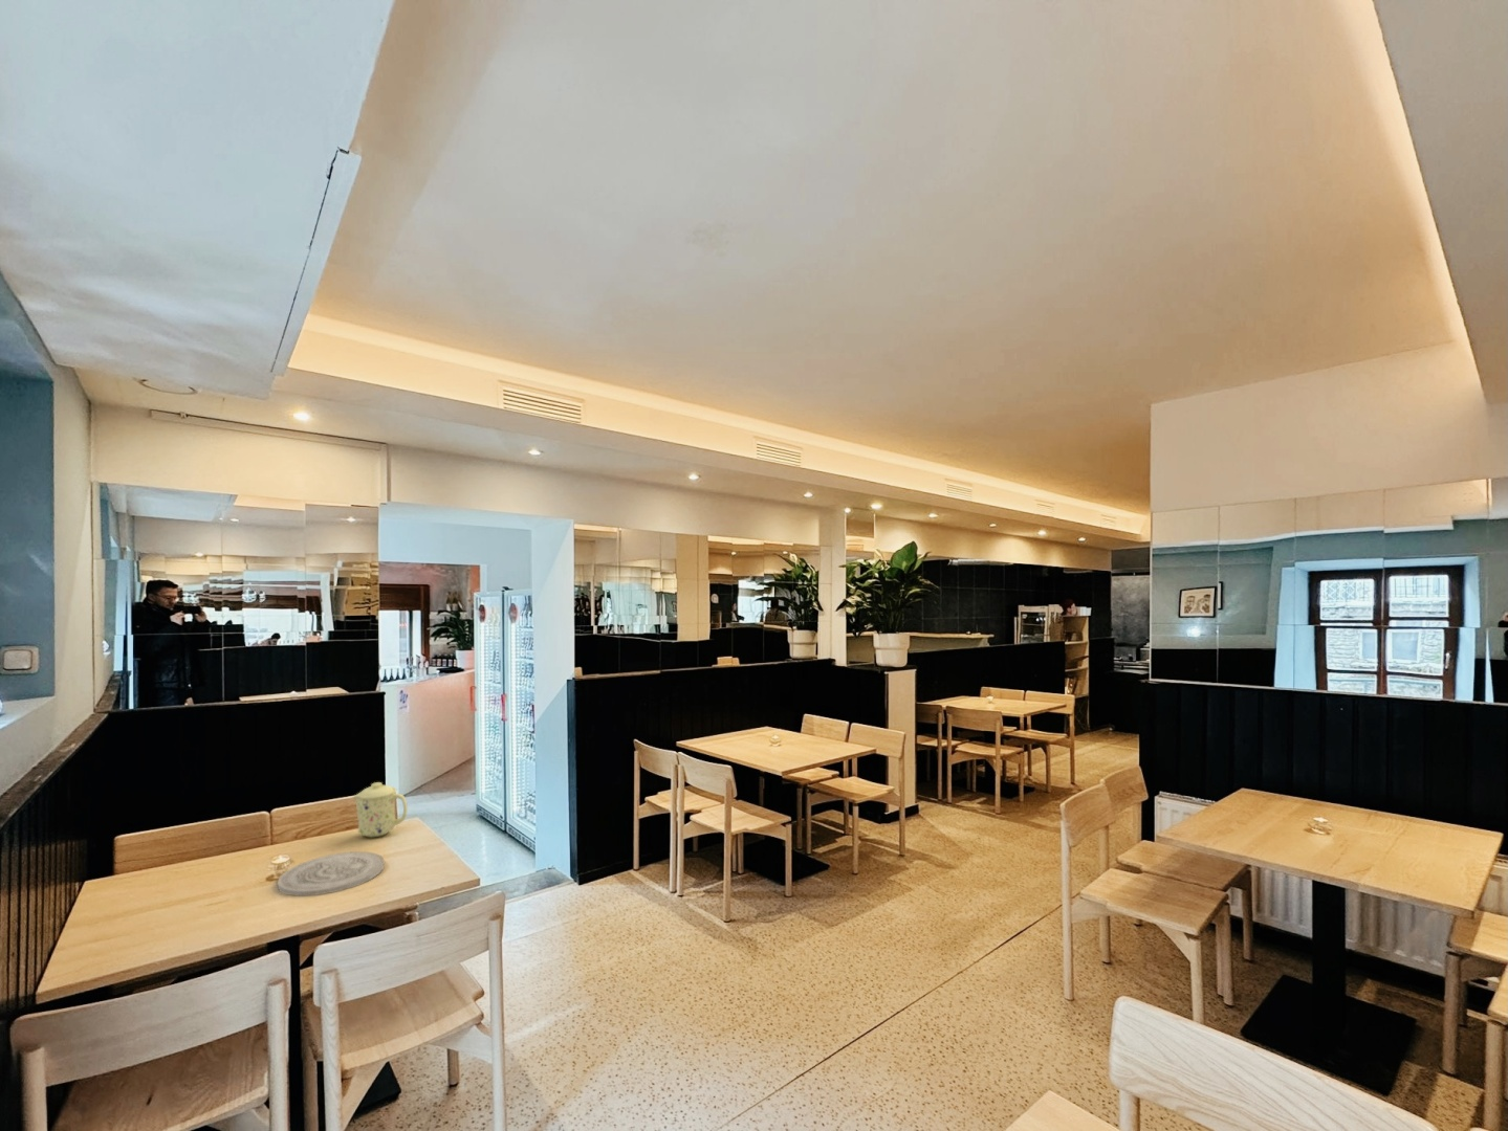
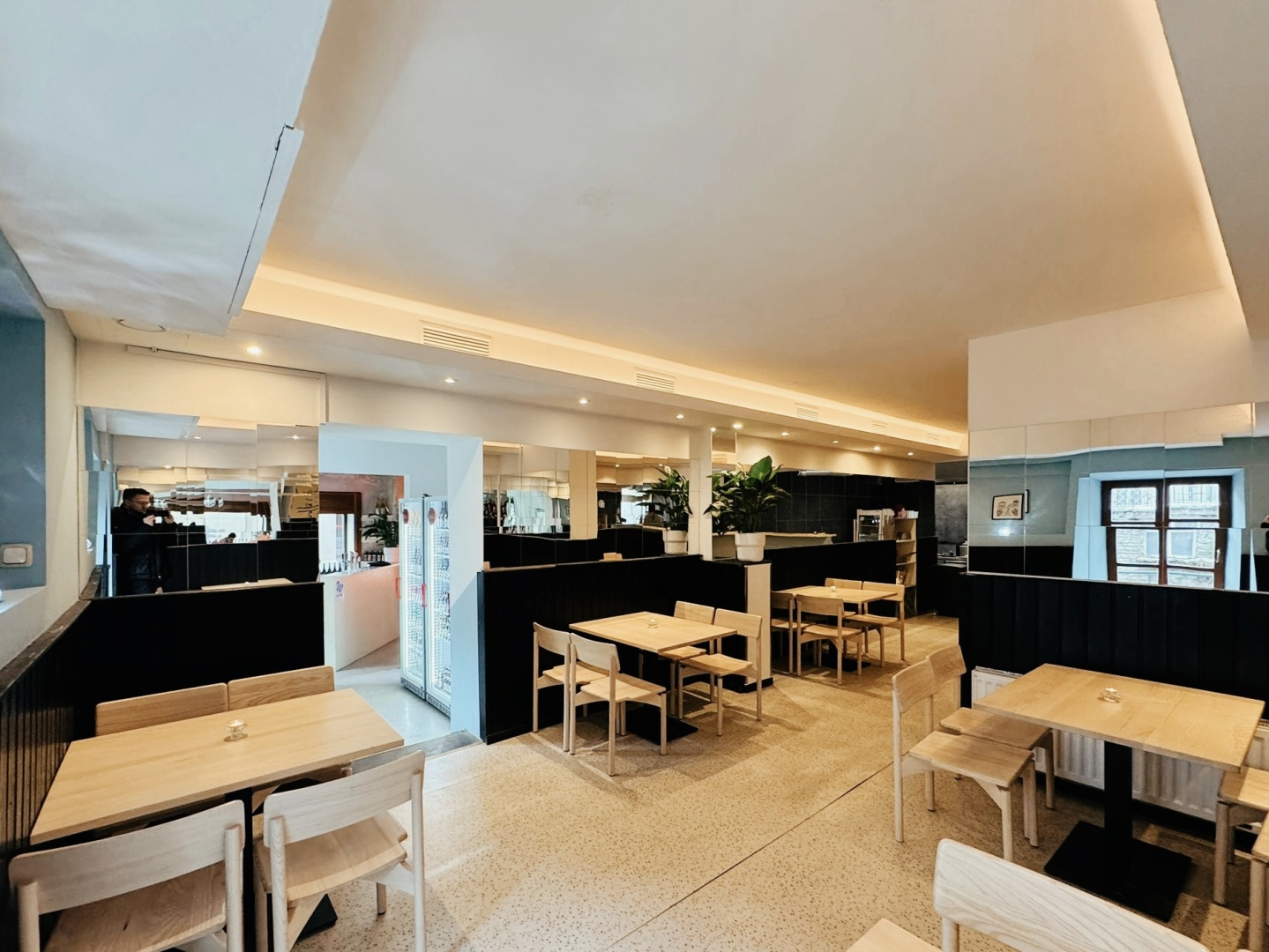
- plate [277,851,385,897]
- mug [351,782,409,839]
